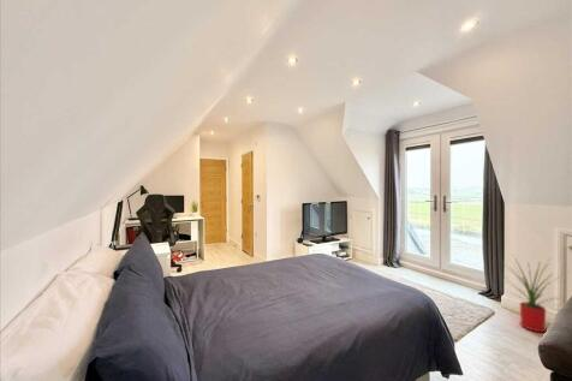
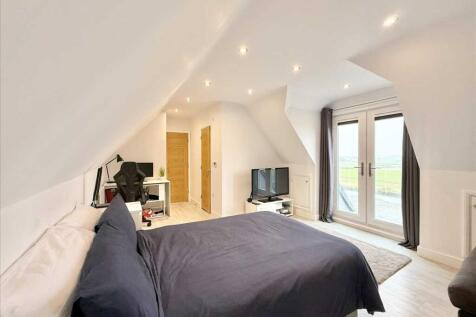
- house plant [499,255,568,333]
